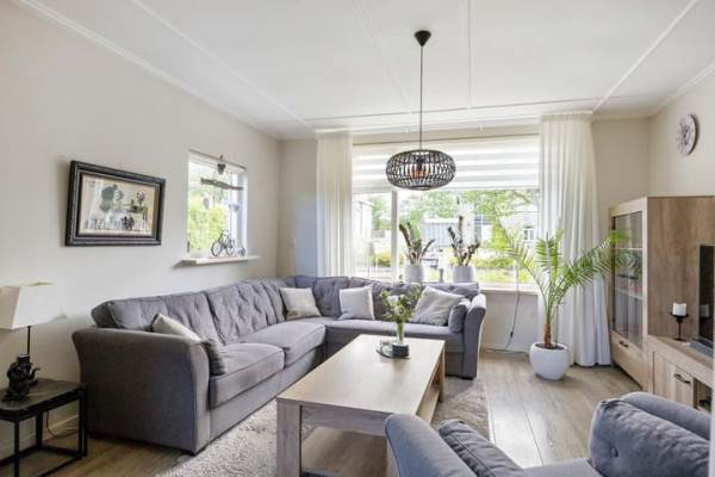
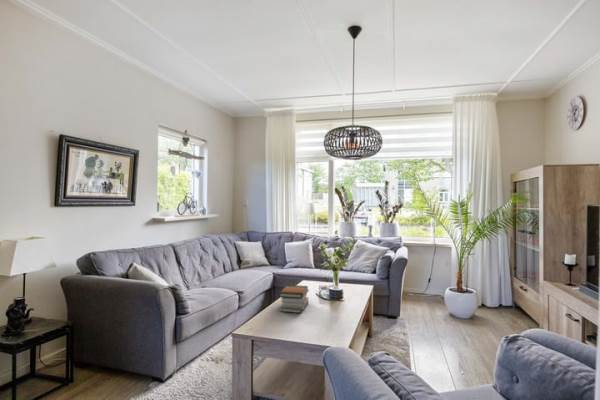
+ book stack [278,284,310,314]
